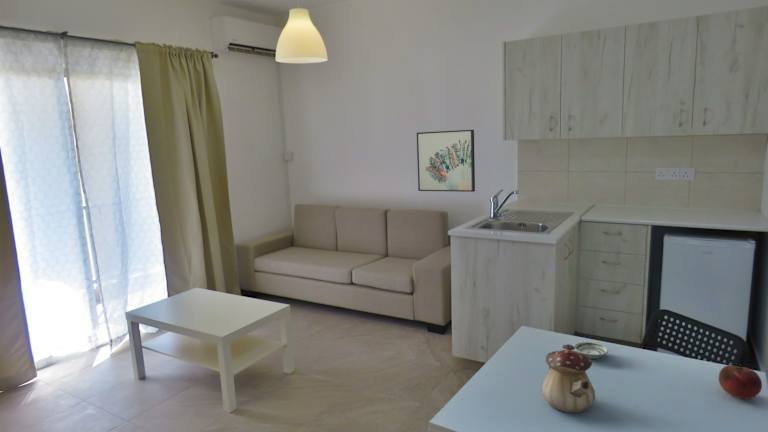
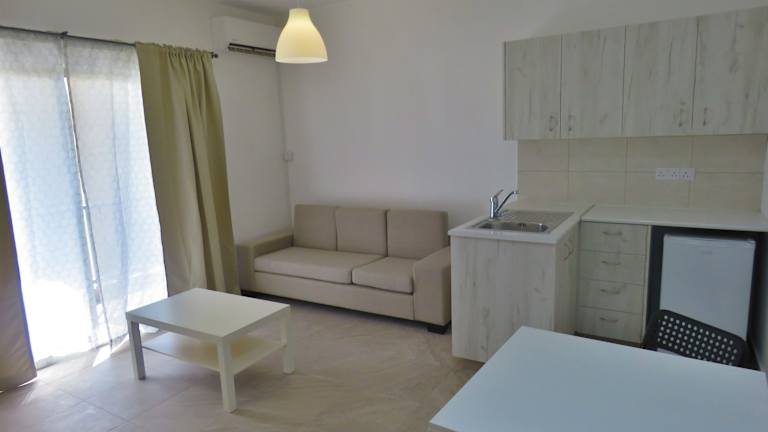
- saucer [573,341,609,360]
- teapot [541,343,596,414]
- wall art [416,129,476,193]
- fruit [718,363,763,401]
